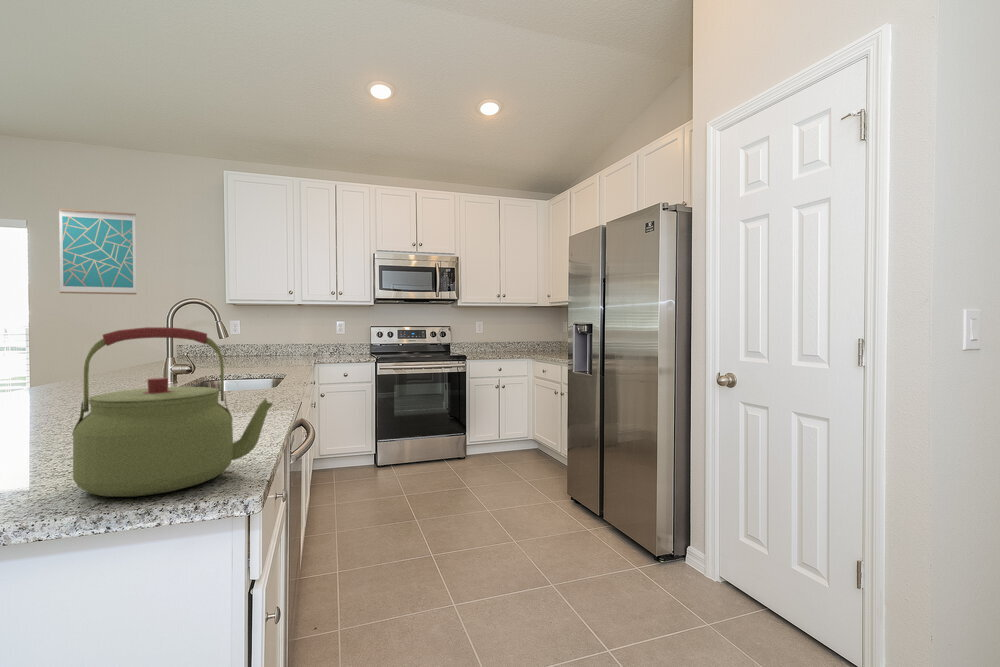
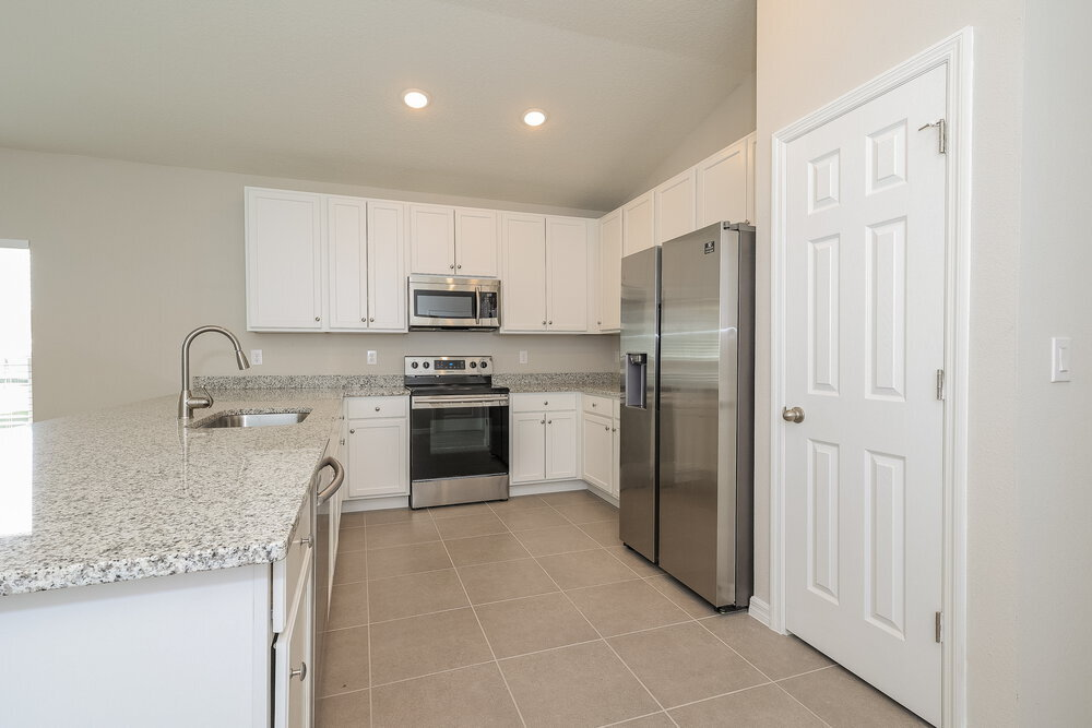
- kettle [71,326,274,498]
- wall art [58,208,137,296]
